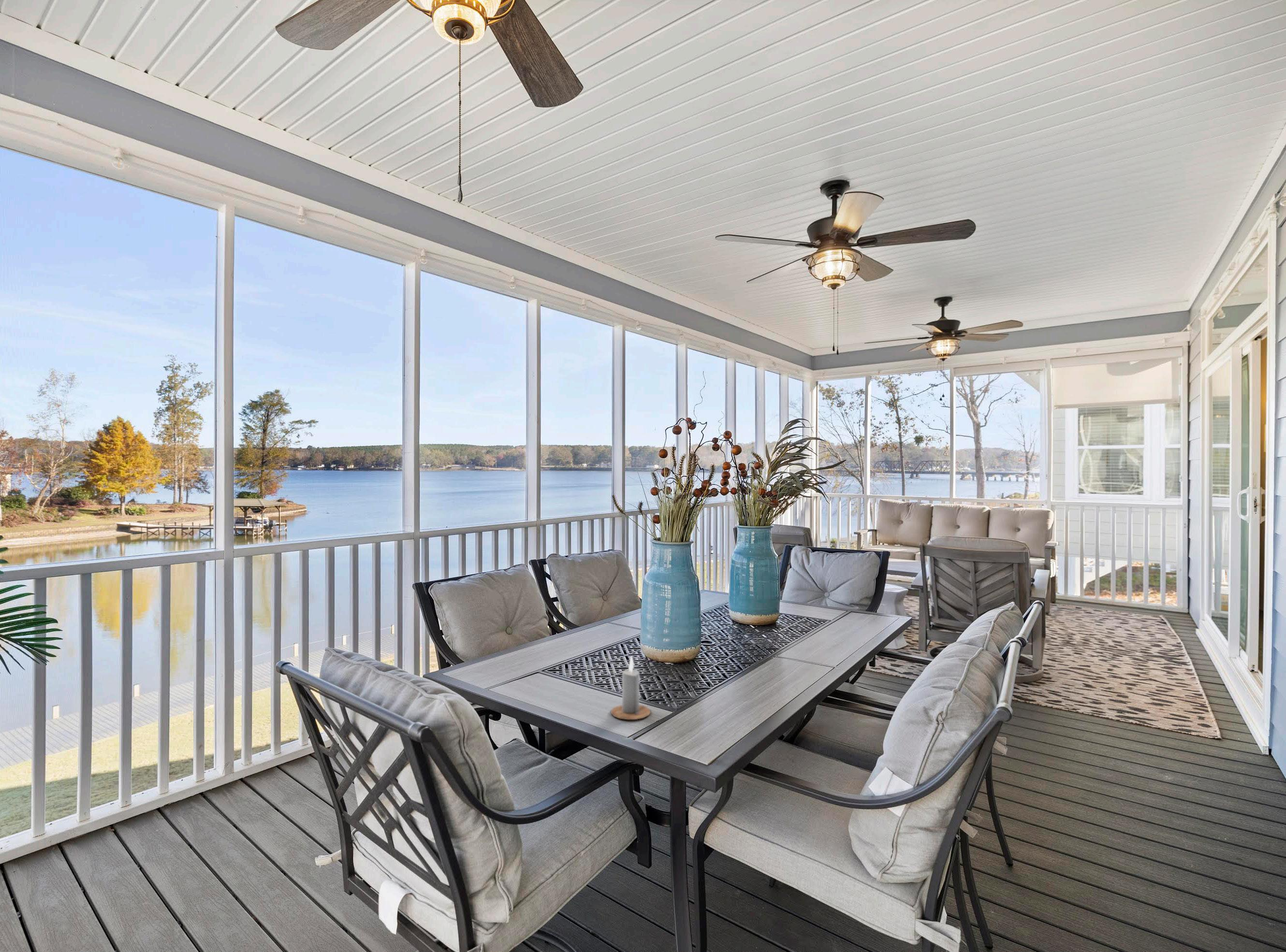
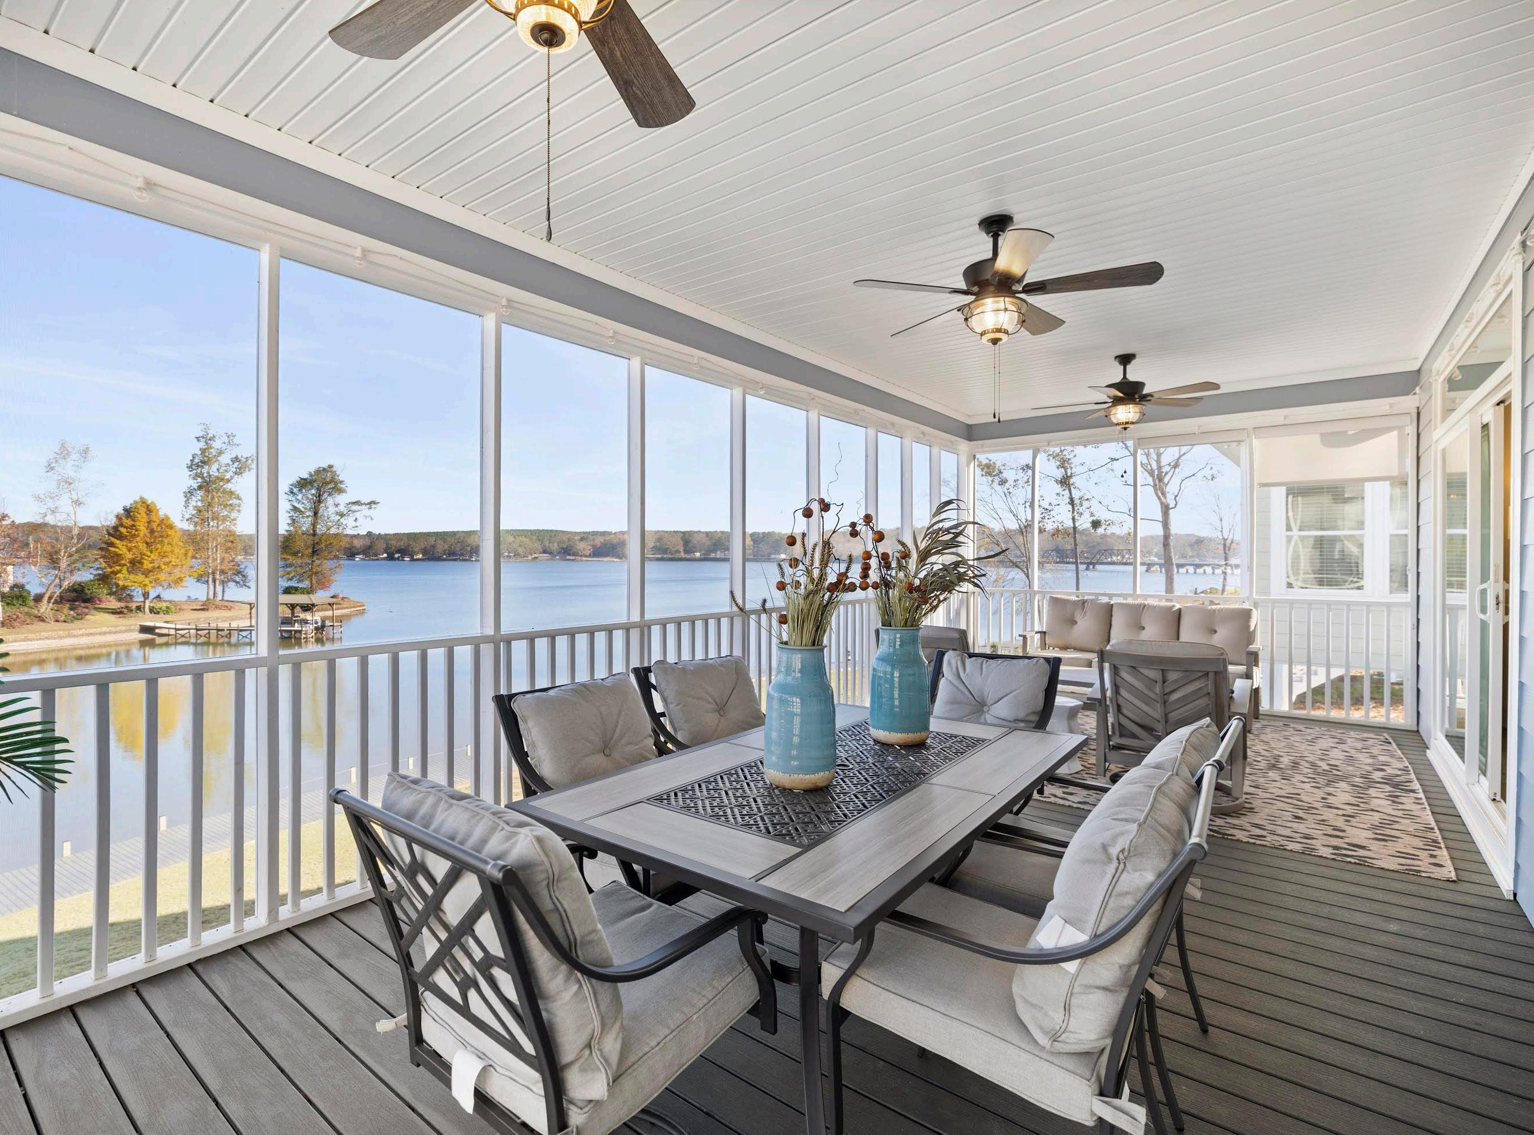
- candle [611,655,651,720]
